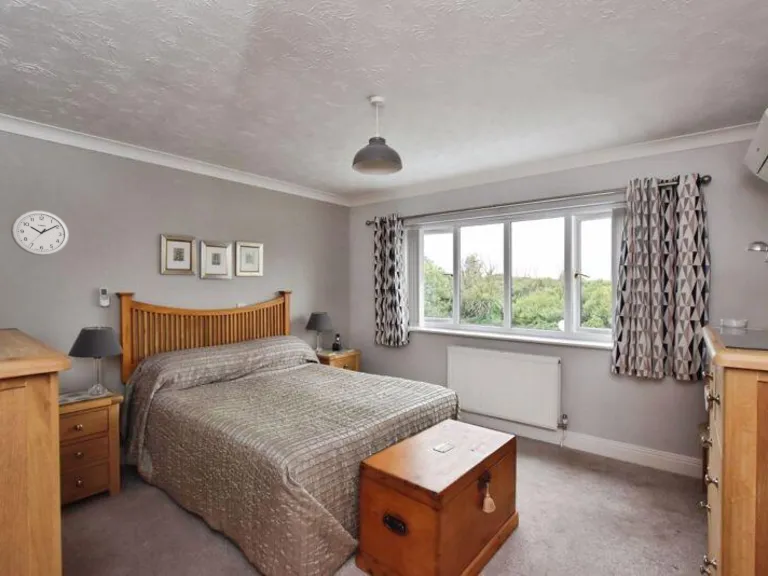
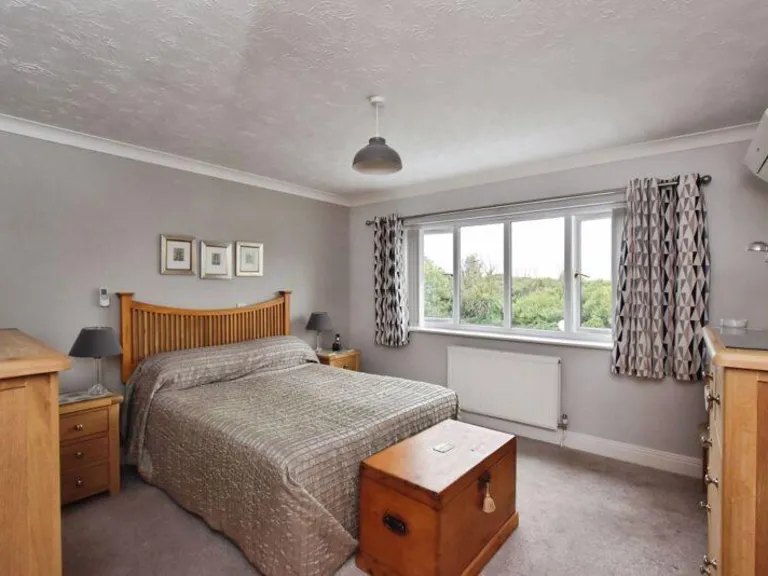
- wall clock [10,209,70,257]
